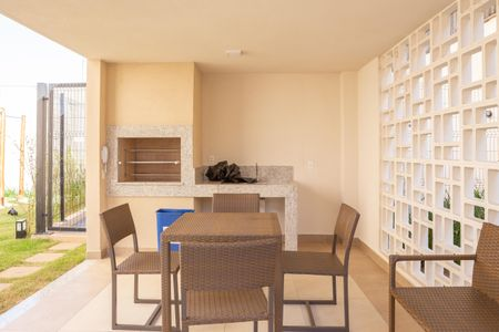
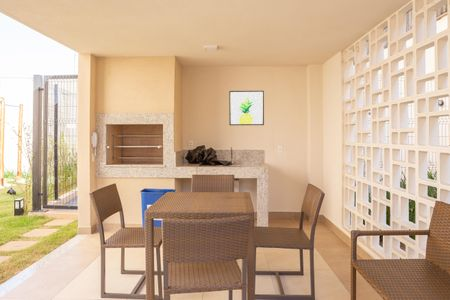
+ wall art [228,90,265,126]
